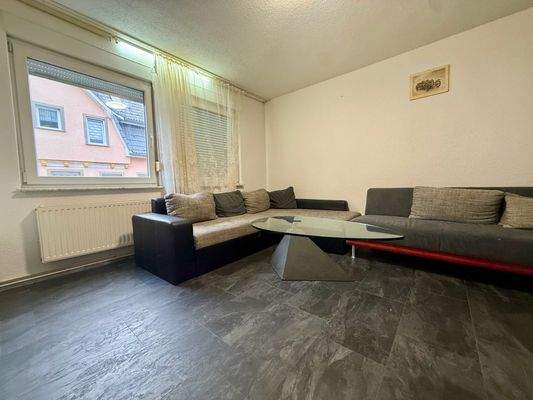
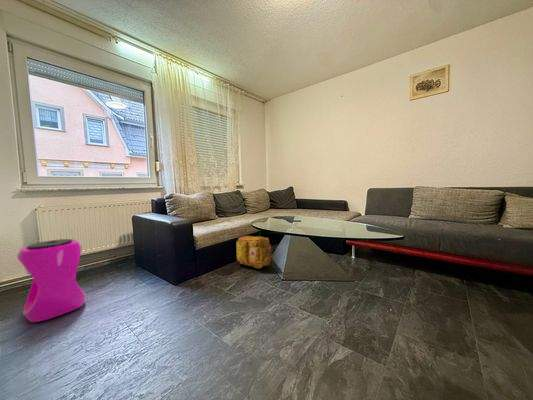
+ backpack [235,235,273,269]
+ stool [16,238,87,323]
